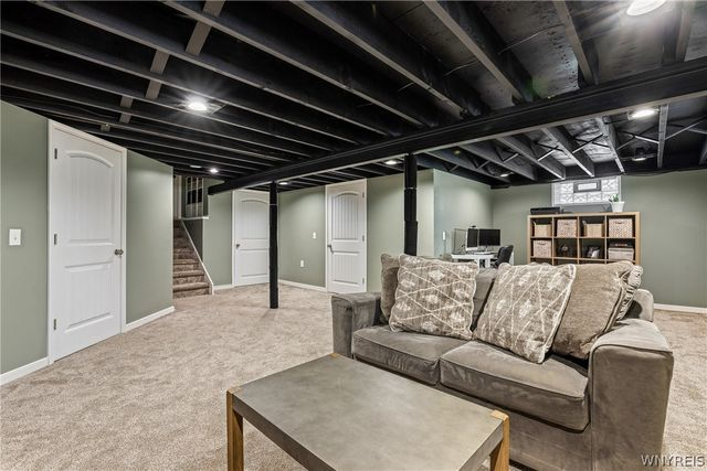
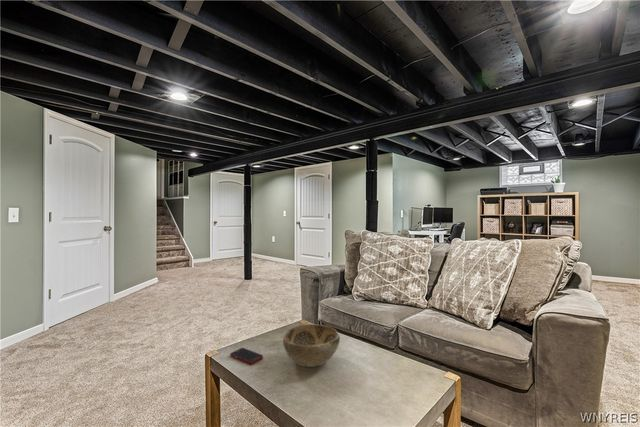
+ cell phone [229,347,264,365]
+ decorative bowl [282,323,341,368]
